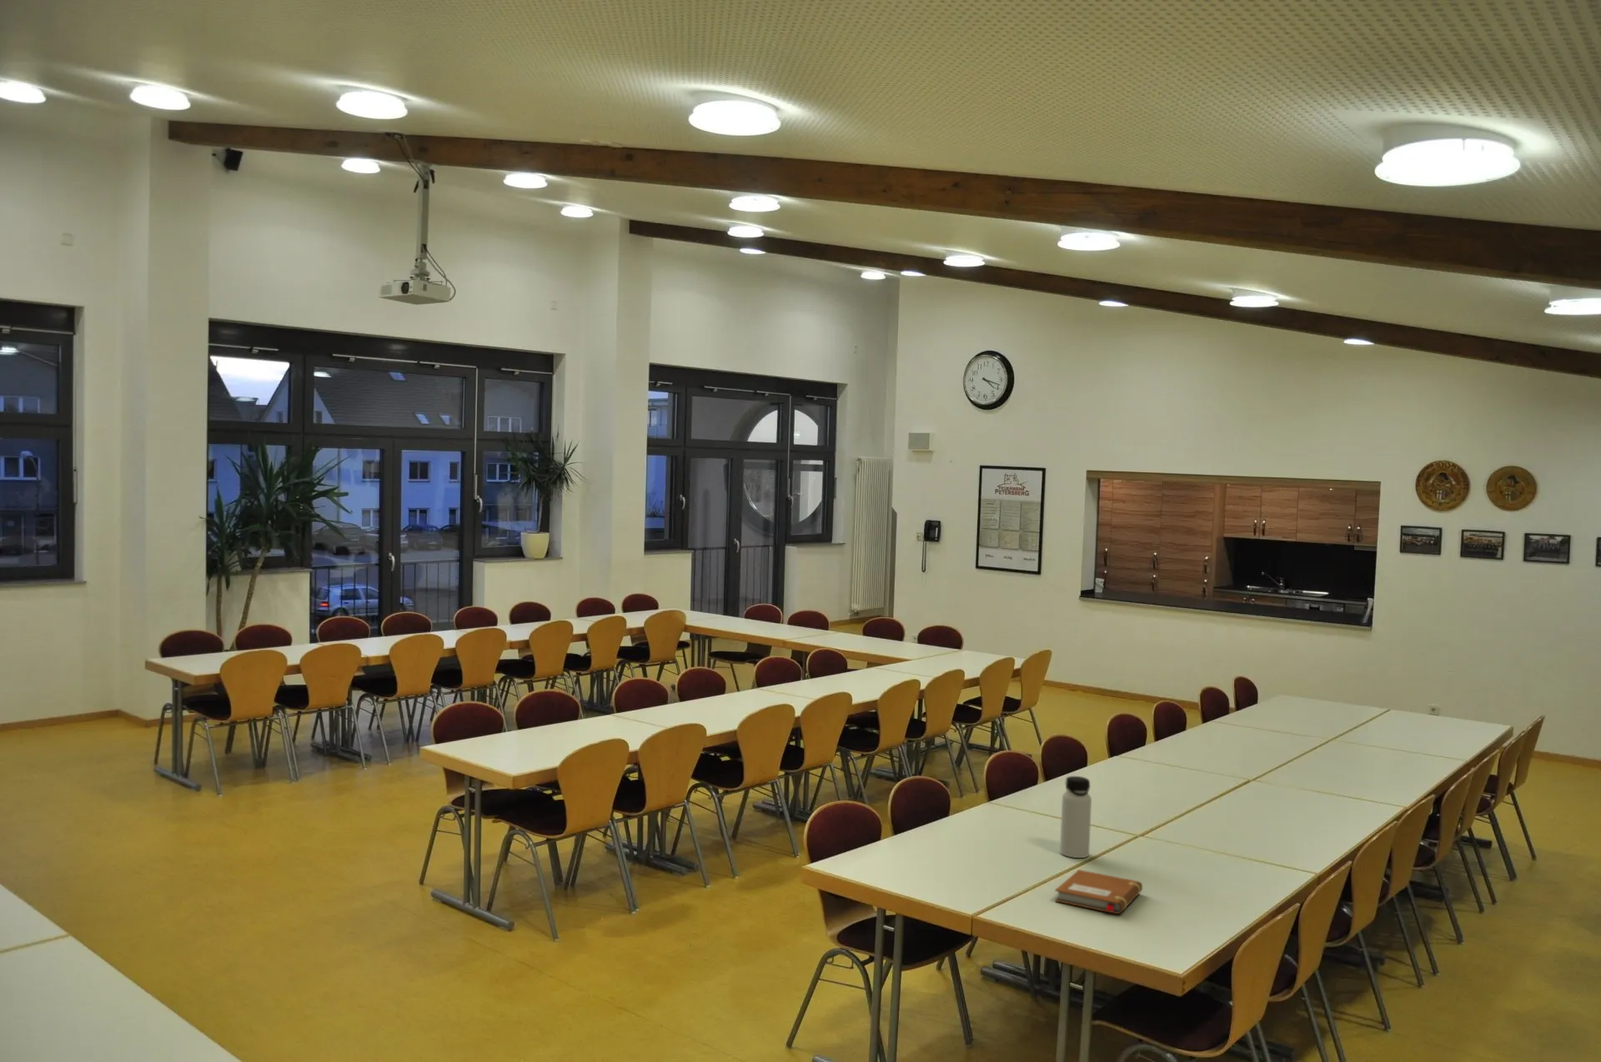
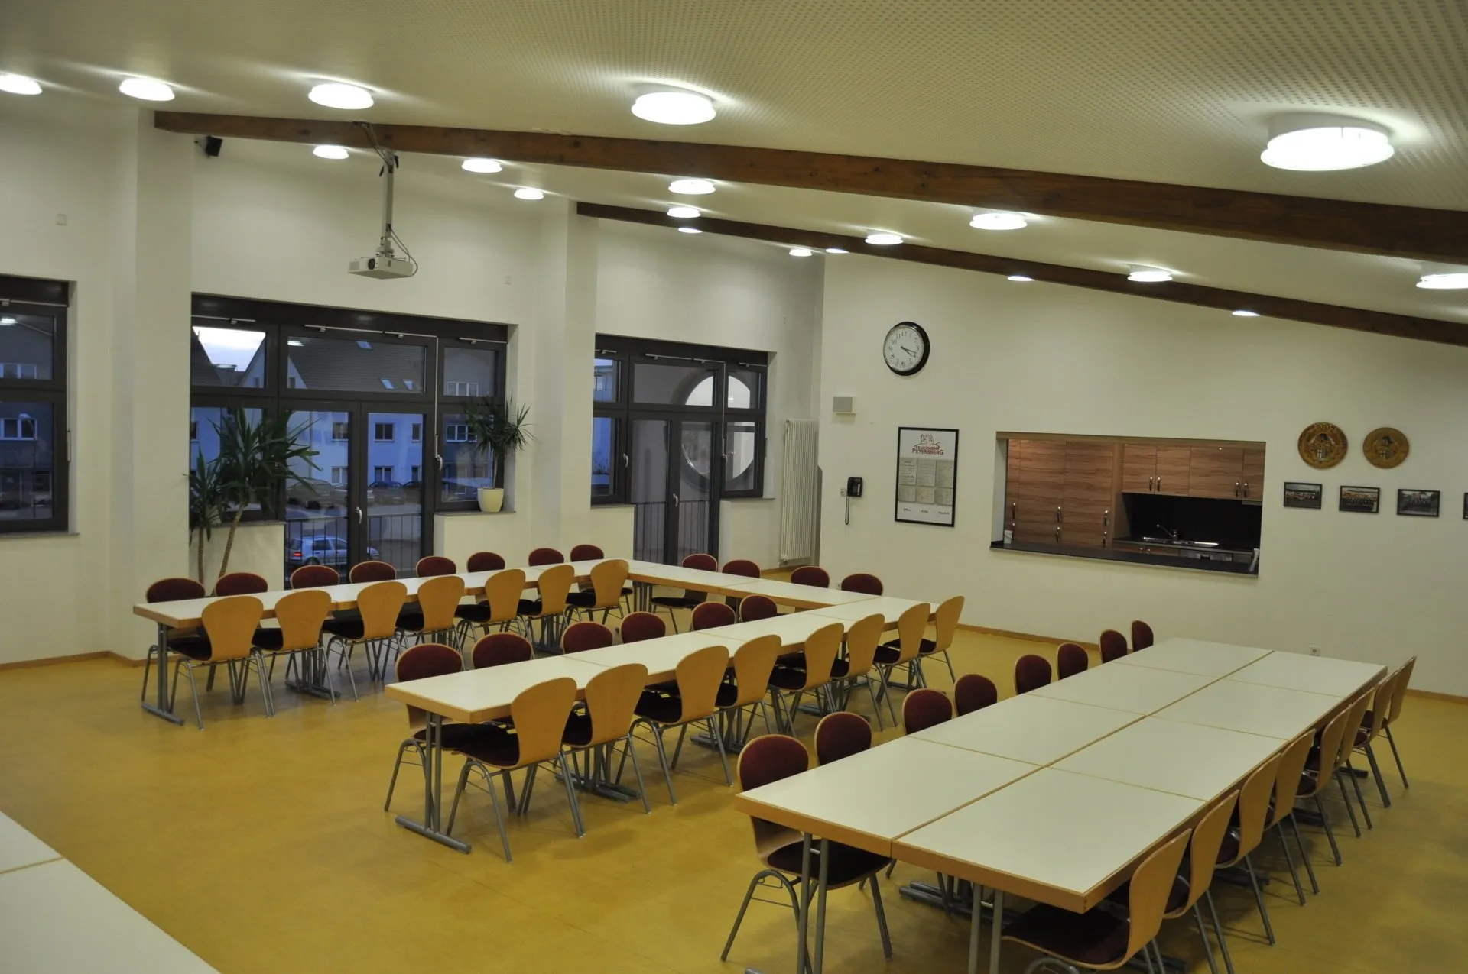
- notebook [1054,869,1143,915]
- water bottle [1059,775,1092,859]
